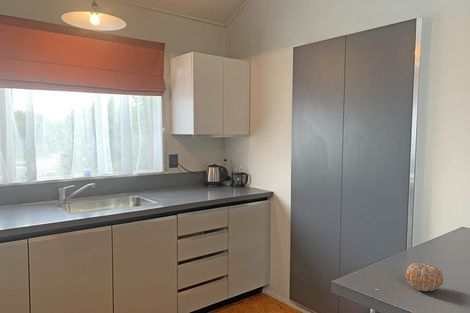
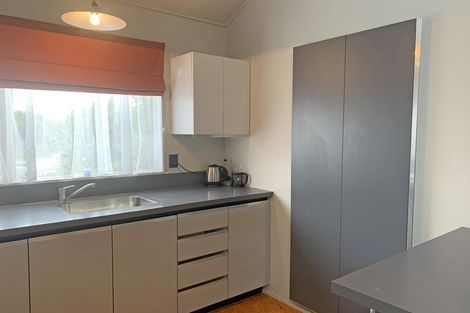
- fruit [405,262,444,293]
